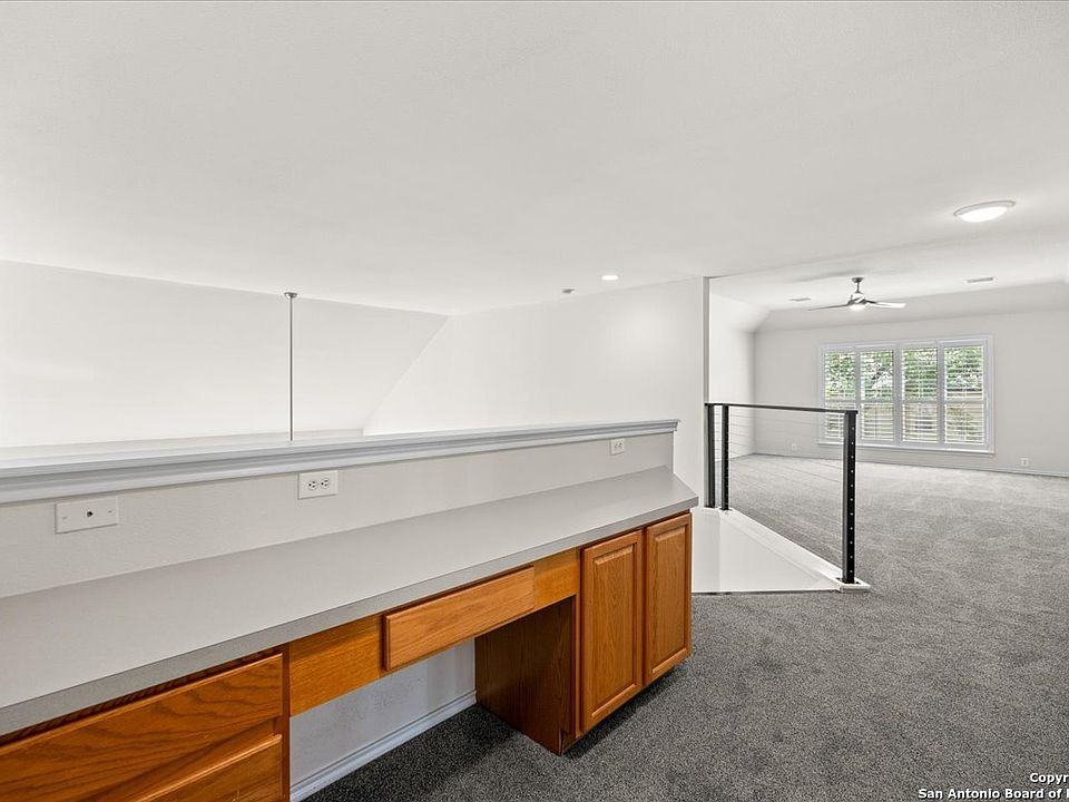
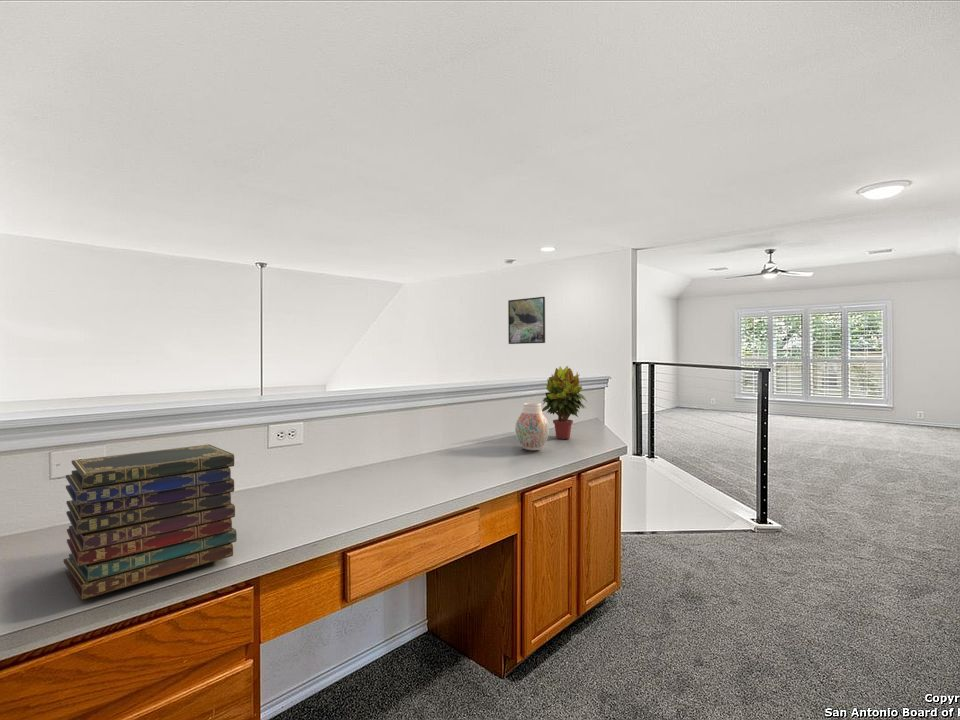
+ vase [514,402,550,451]
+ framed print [507,296,546,345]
+ book stack [62,443,238,601]
+ potted plant [541,365,588,440]
